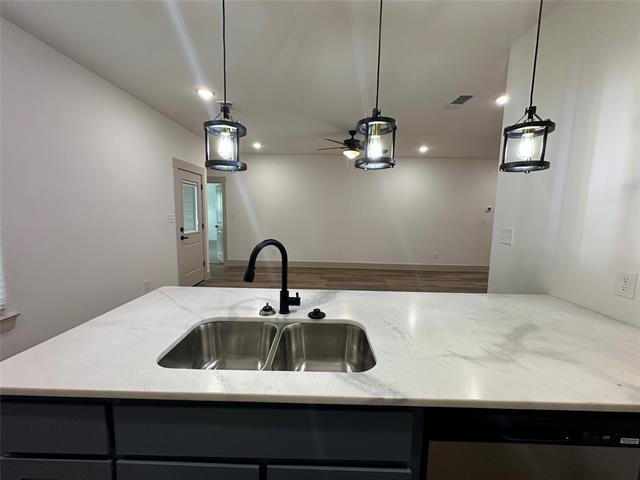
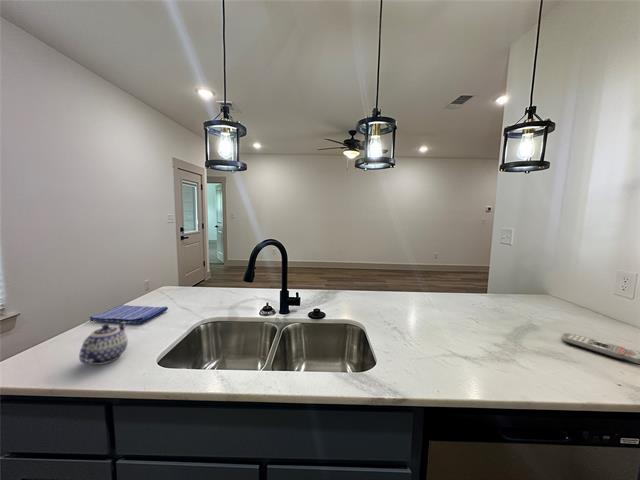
+ teapot [78,322,129,366]
+ dish towel [89,304,169,325]
+ remote control [560,332,640,366]
